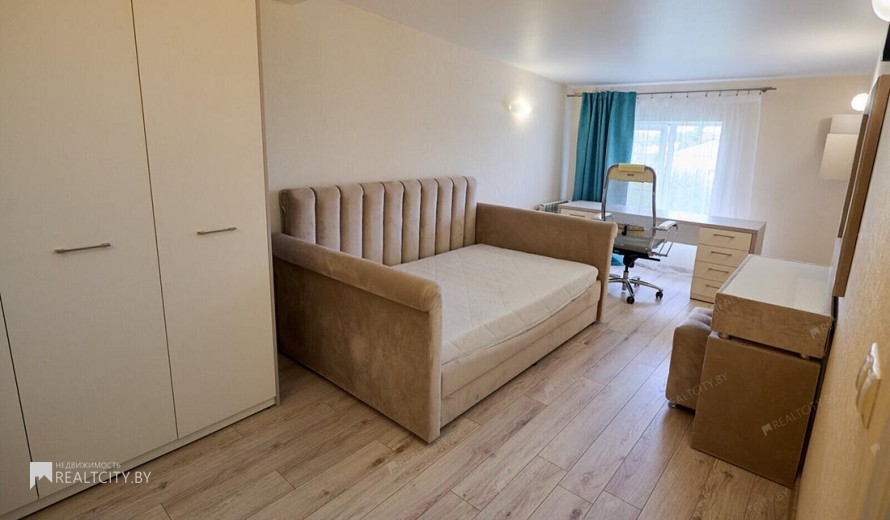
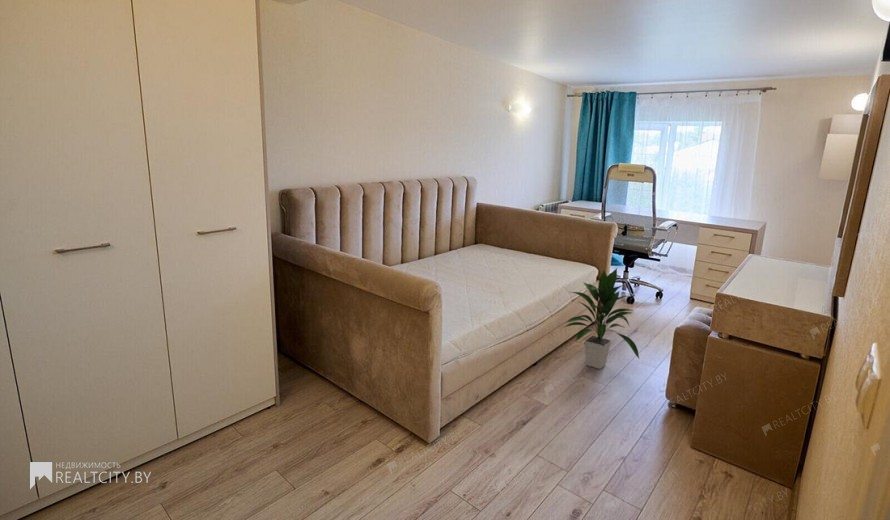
+ indoor plant [562,267,640,370]
